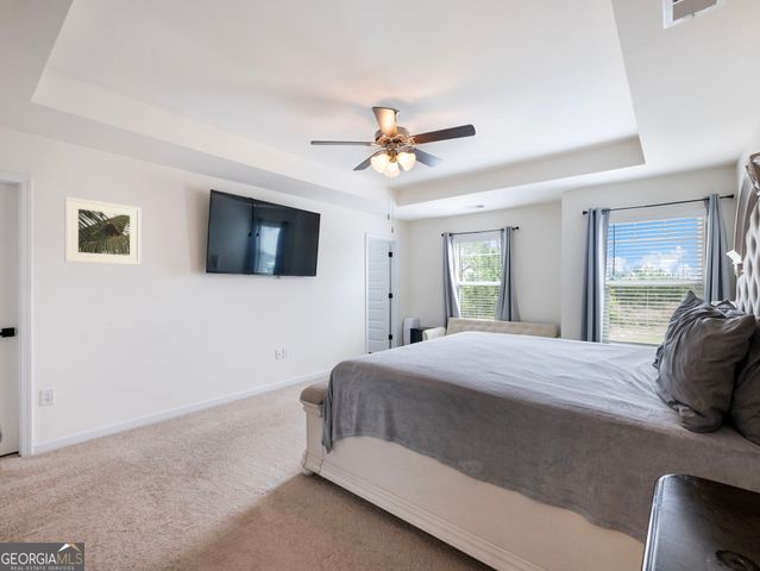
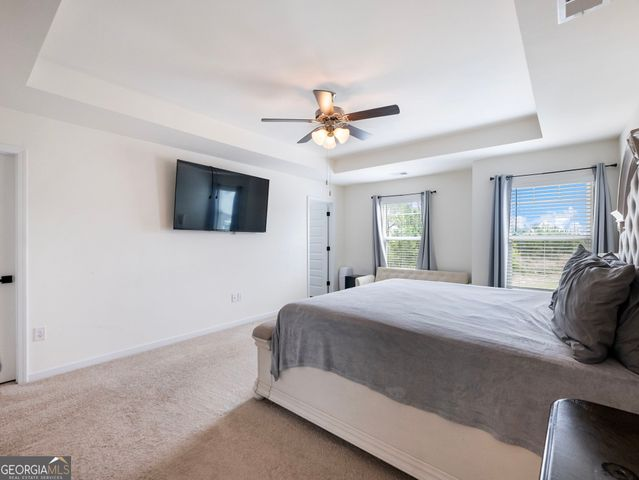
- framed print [63,195,142,266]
